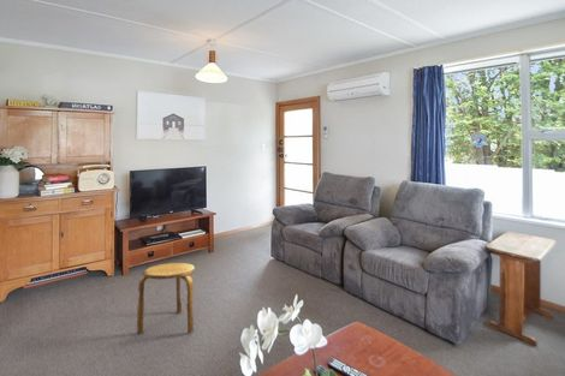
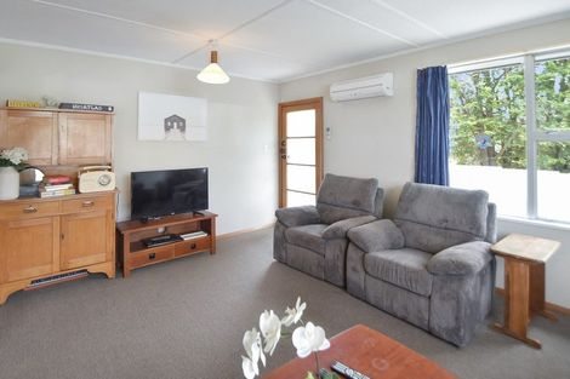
- stool [136,262,196,334]
